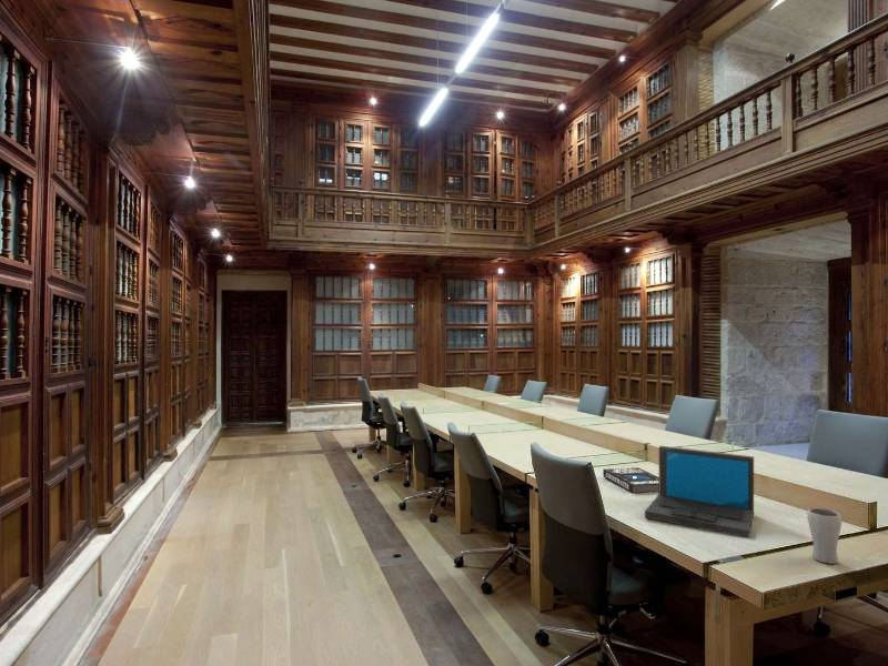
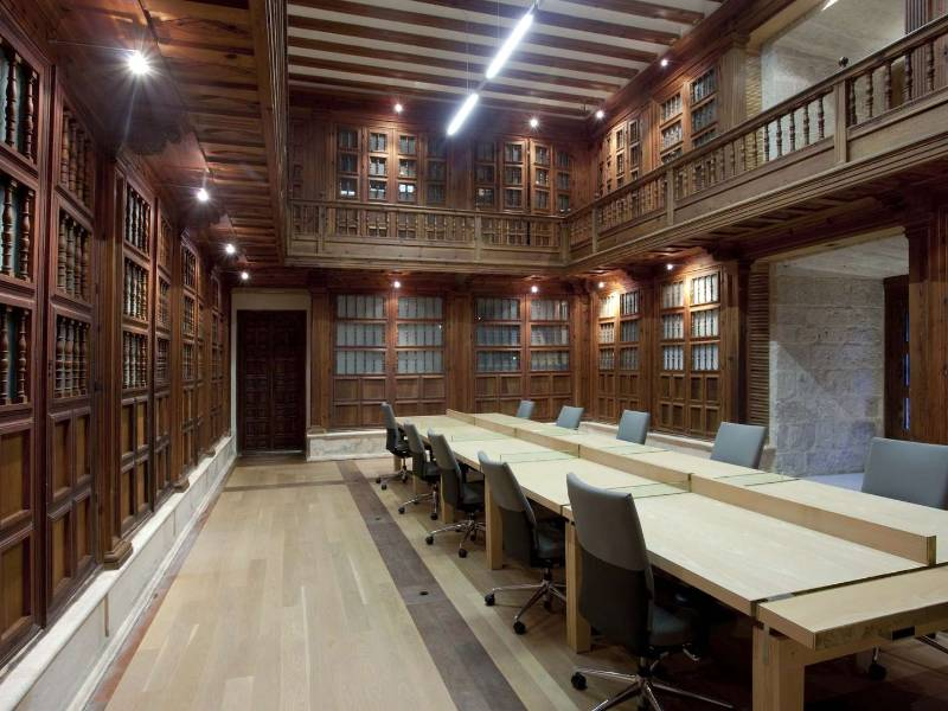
- laptop [644,445,755,538]
- drinking glass [806,507,842,565]
- book [602,466,659,494]
